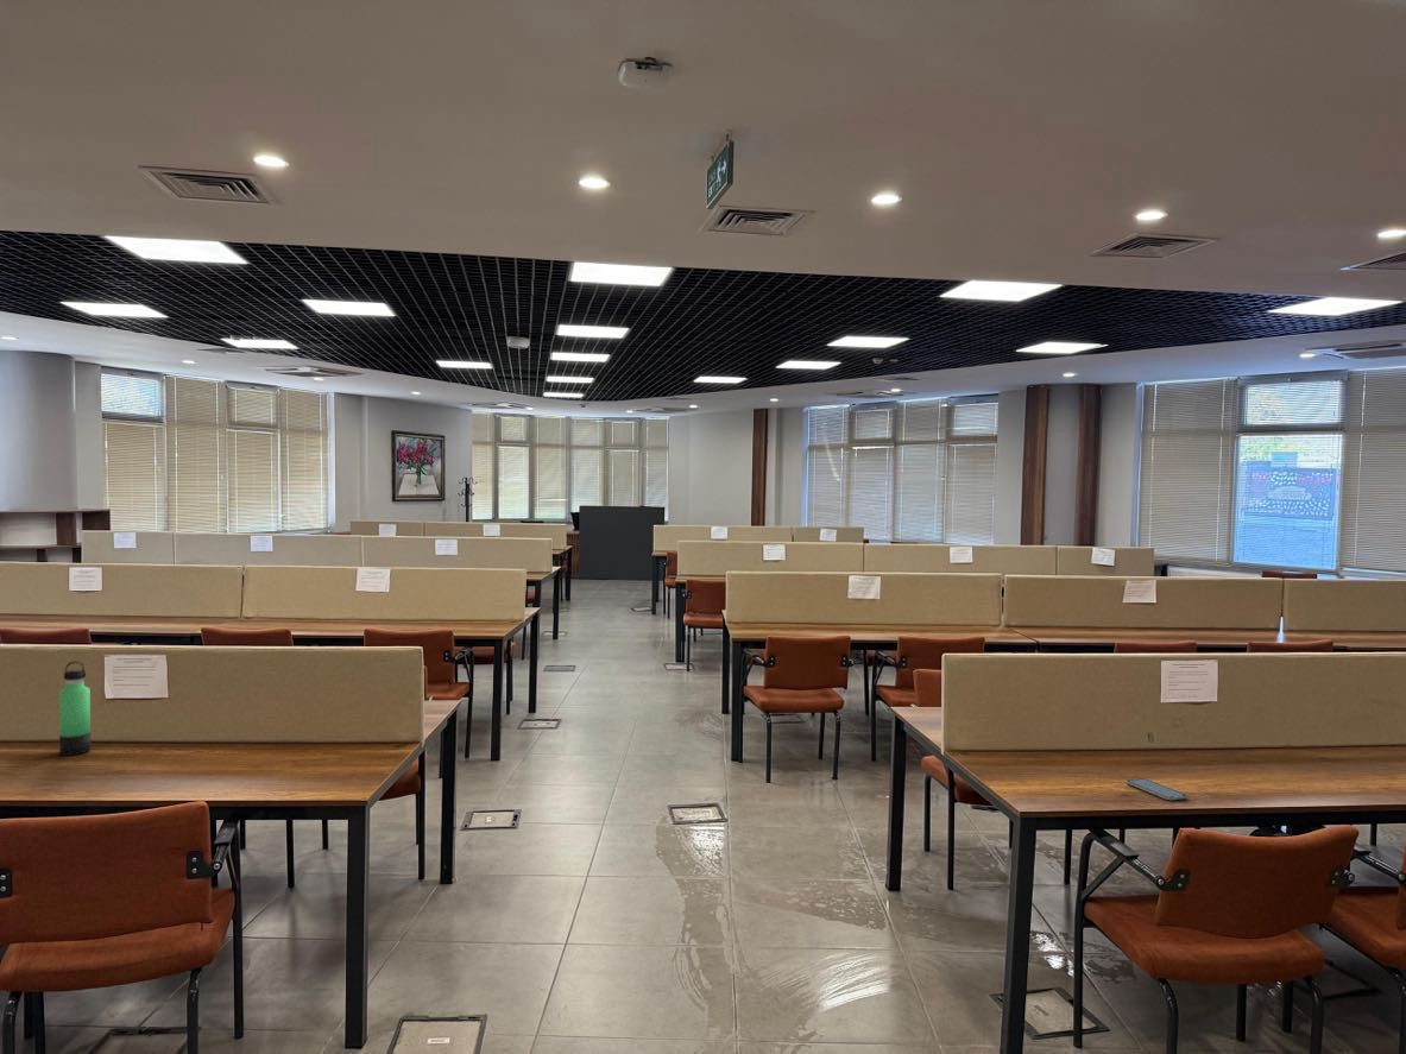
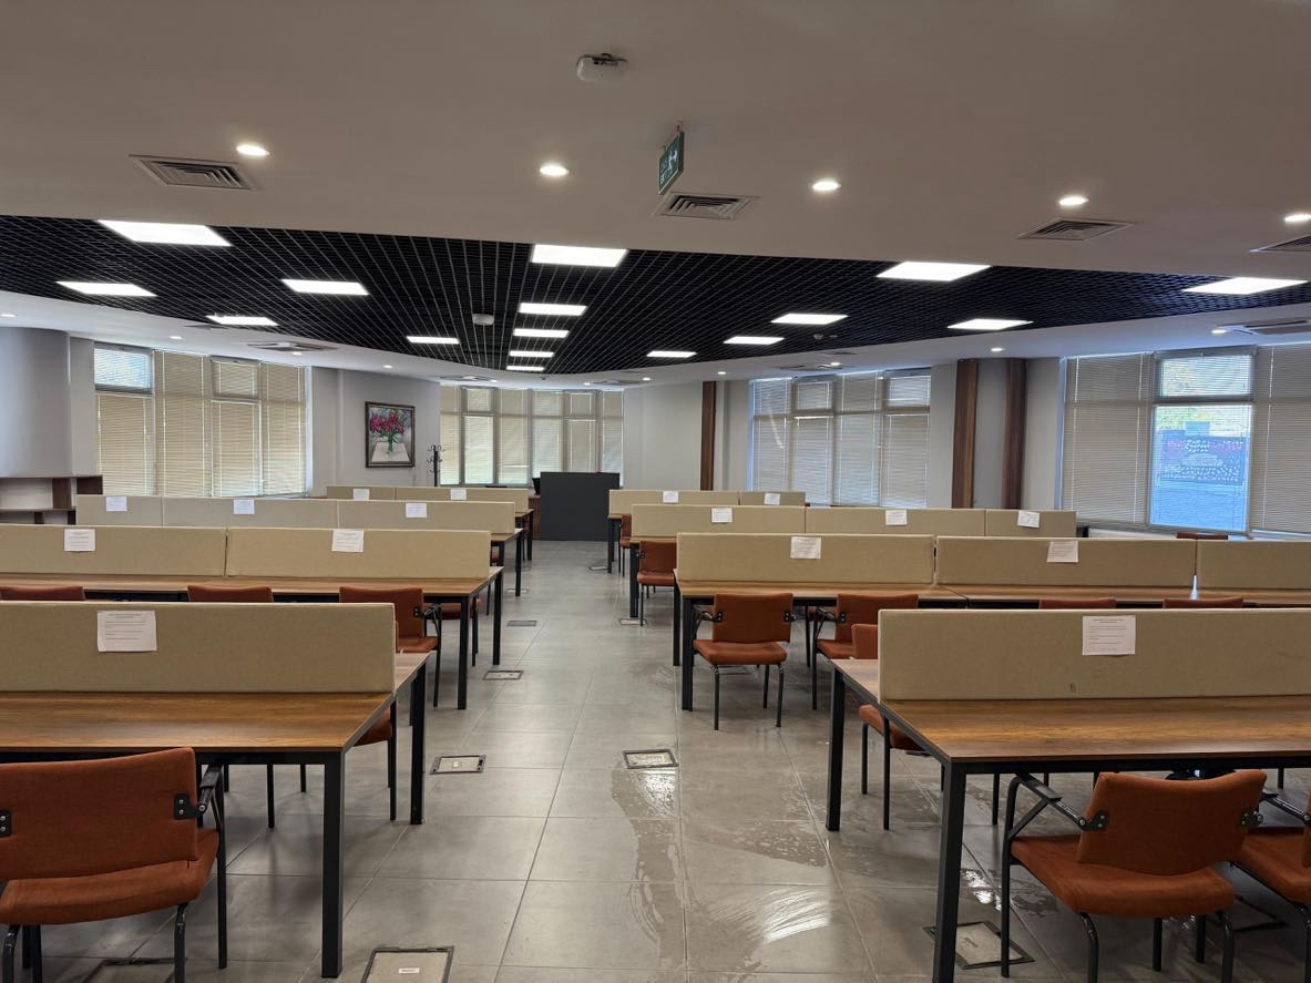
- thermos bottle [58,659,93,757]
- smartphone [1126,777,1189,801]
